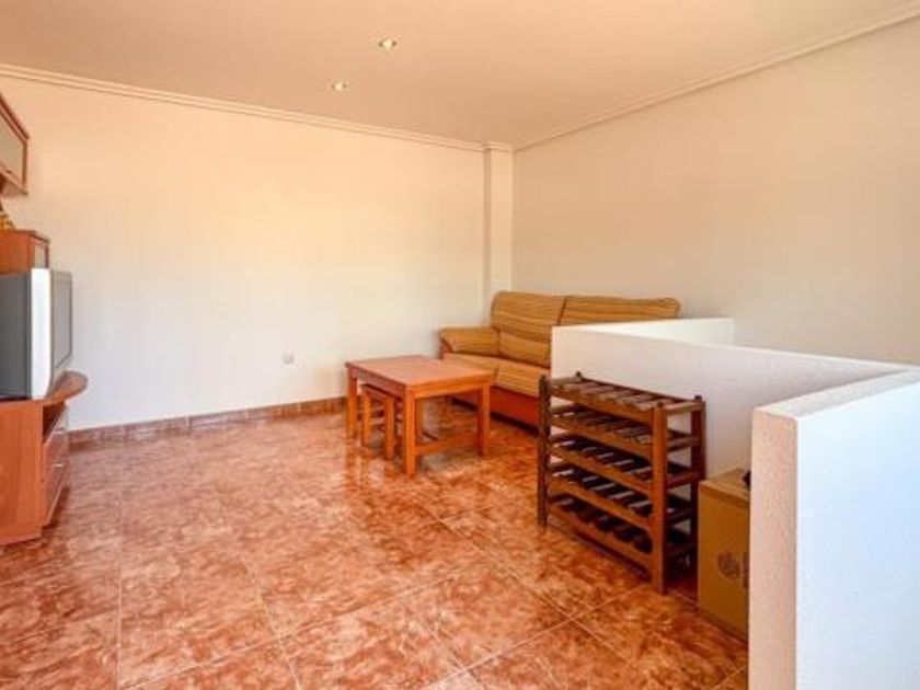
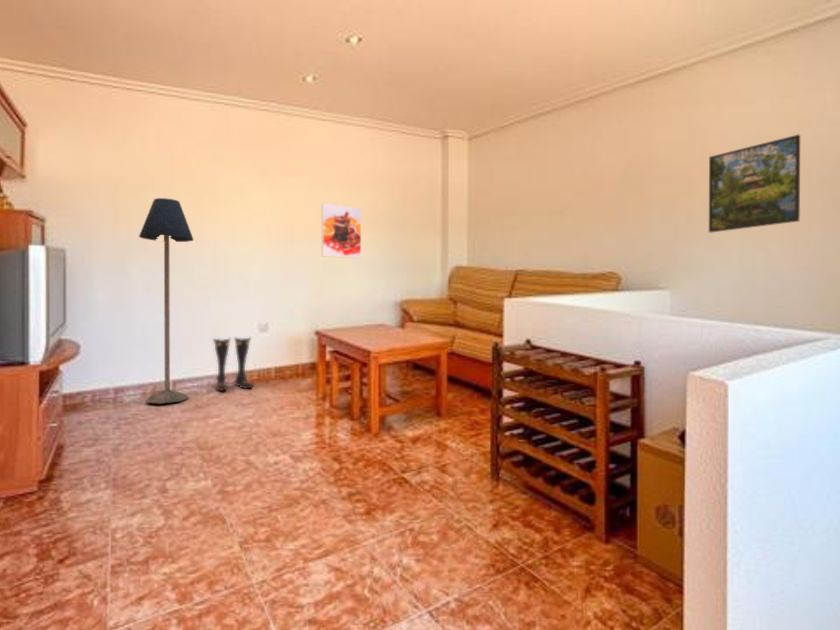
+ boots [212,335,255,392]
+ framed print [321,203,362,260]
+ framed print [708,134,801,234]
+ floor lamp [138,197,194,404]
